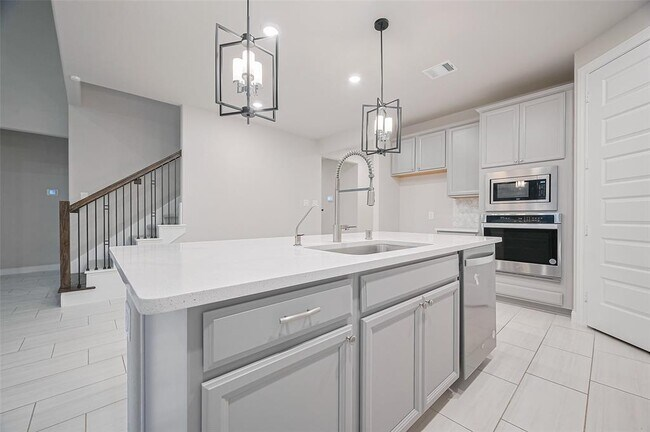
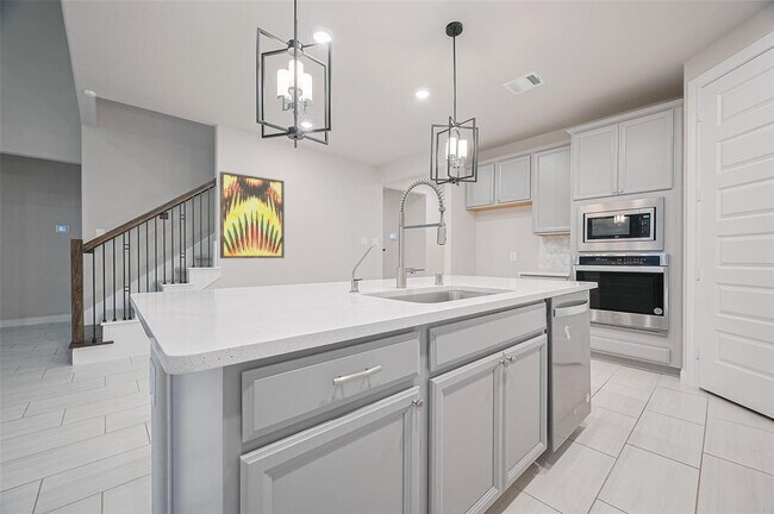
+ wall art [219,170,286,259]
